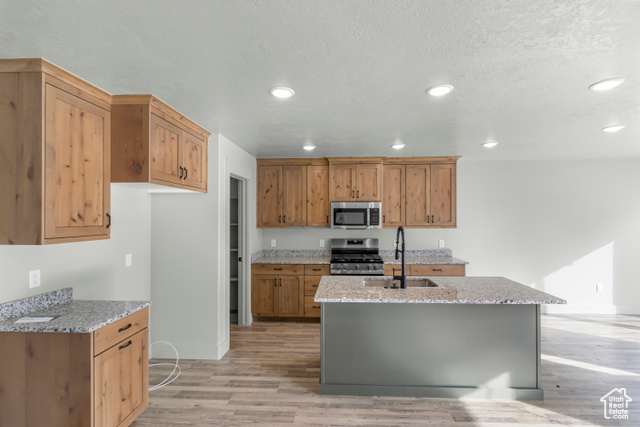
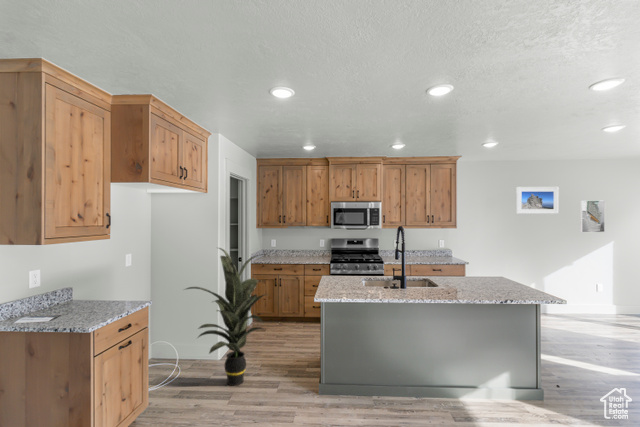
+ indoor plant [183,247,271,387]
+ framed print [580,200,606,233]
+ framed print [515,186,560,215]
